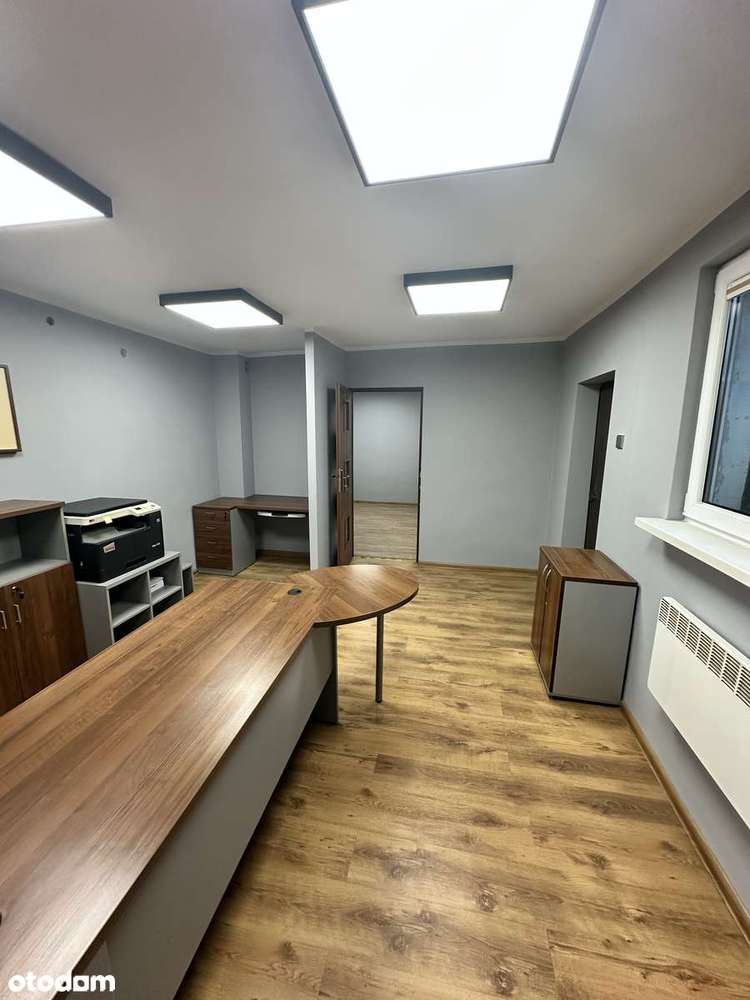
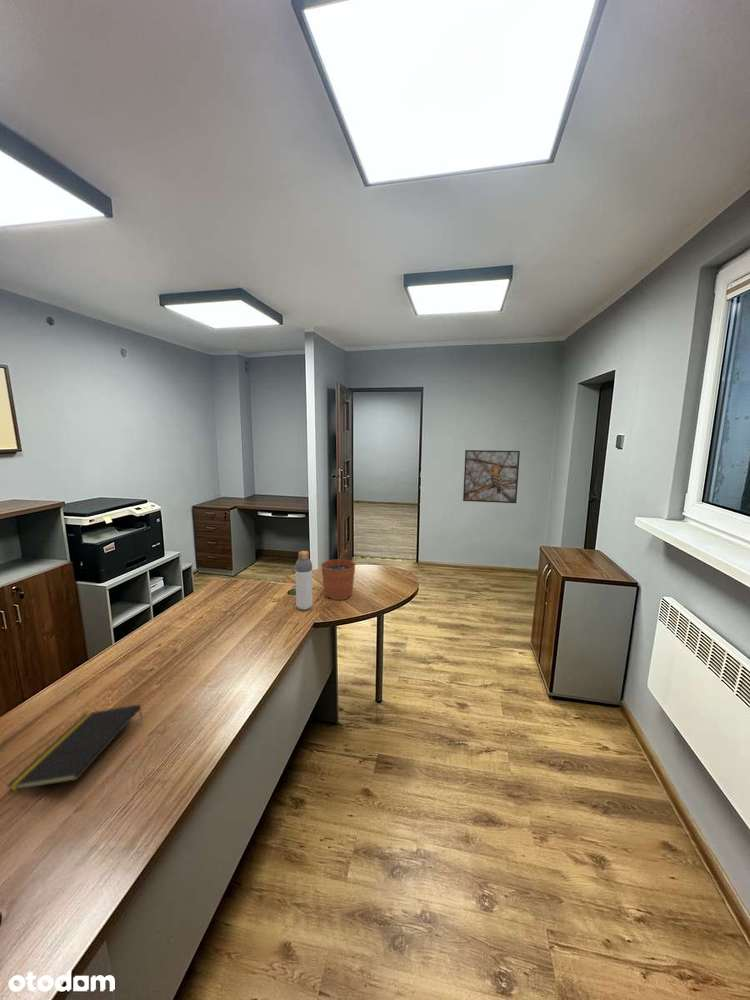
+ plant pot [320,549,356,601]
+ bottle [294,550,314,611]
+ notepad [6,703,143,792]
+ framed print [462,449,521,504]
